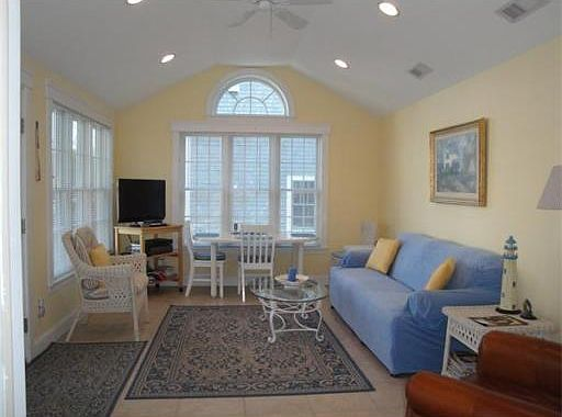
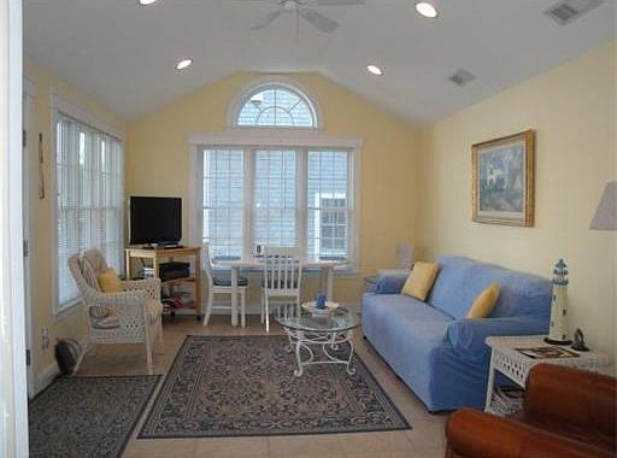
+ backpack [52,336,90,376]
